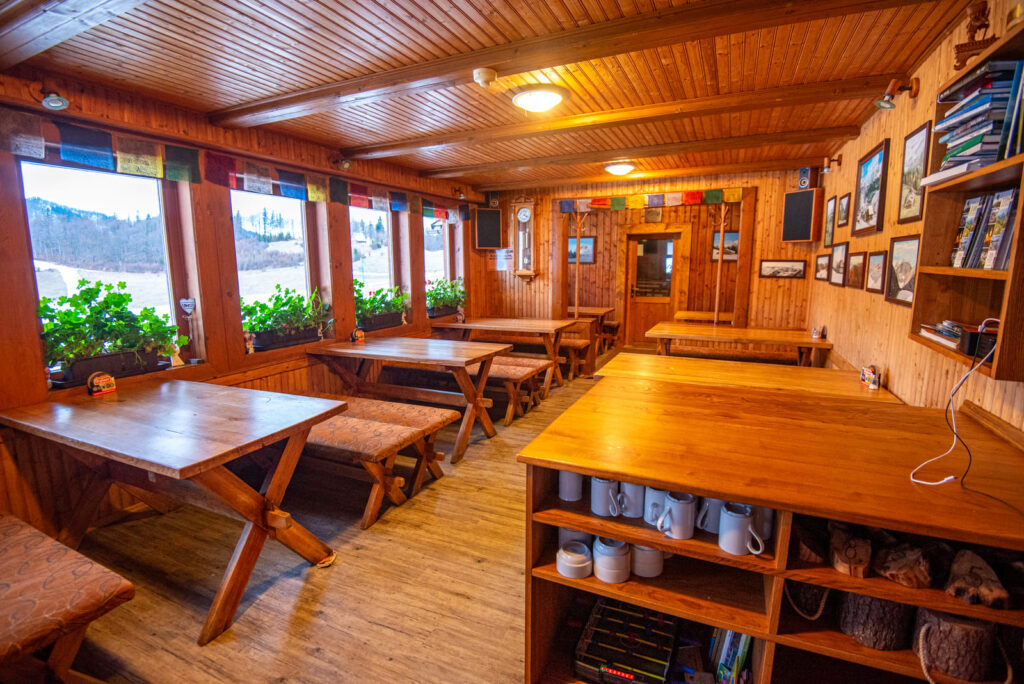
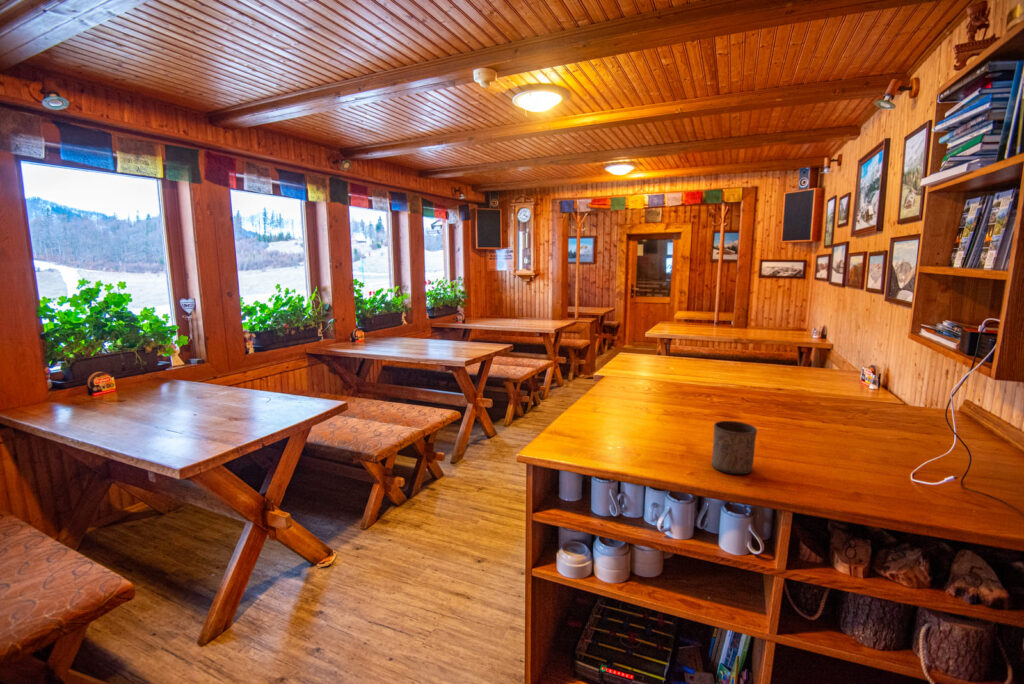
+ cup [711,420,758,475]
